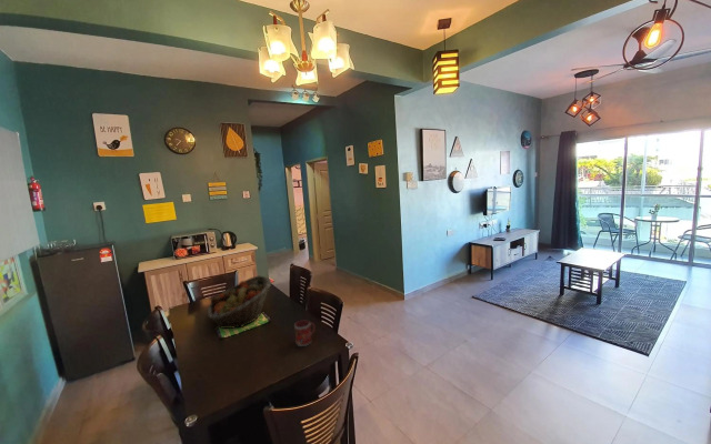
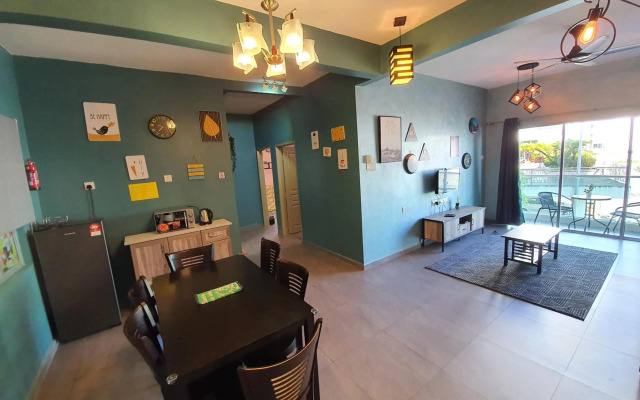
- fruit basket [207,275,272,330]
- mug [293,320,317,347]
